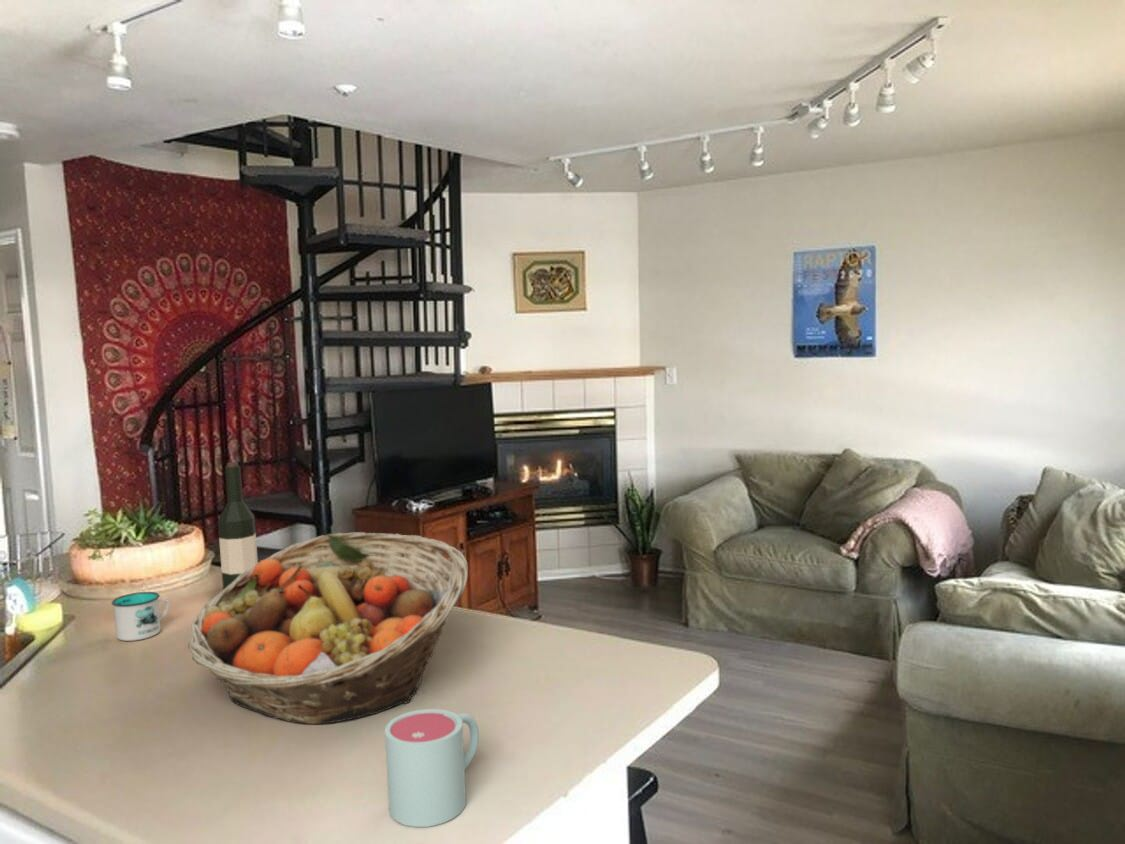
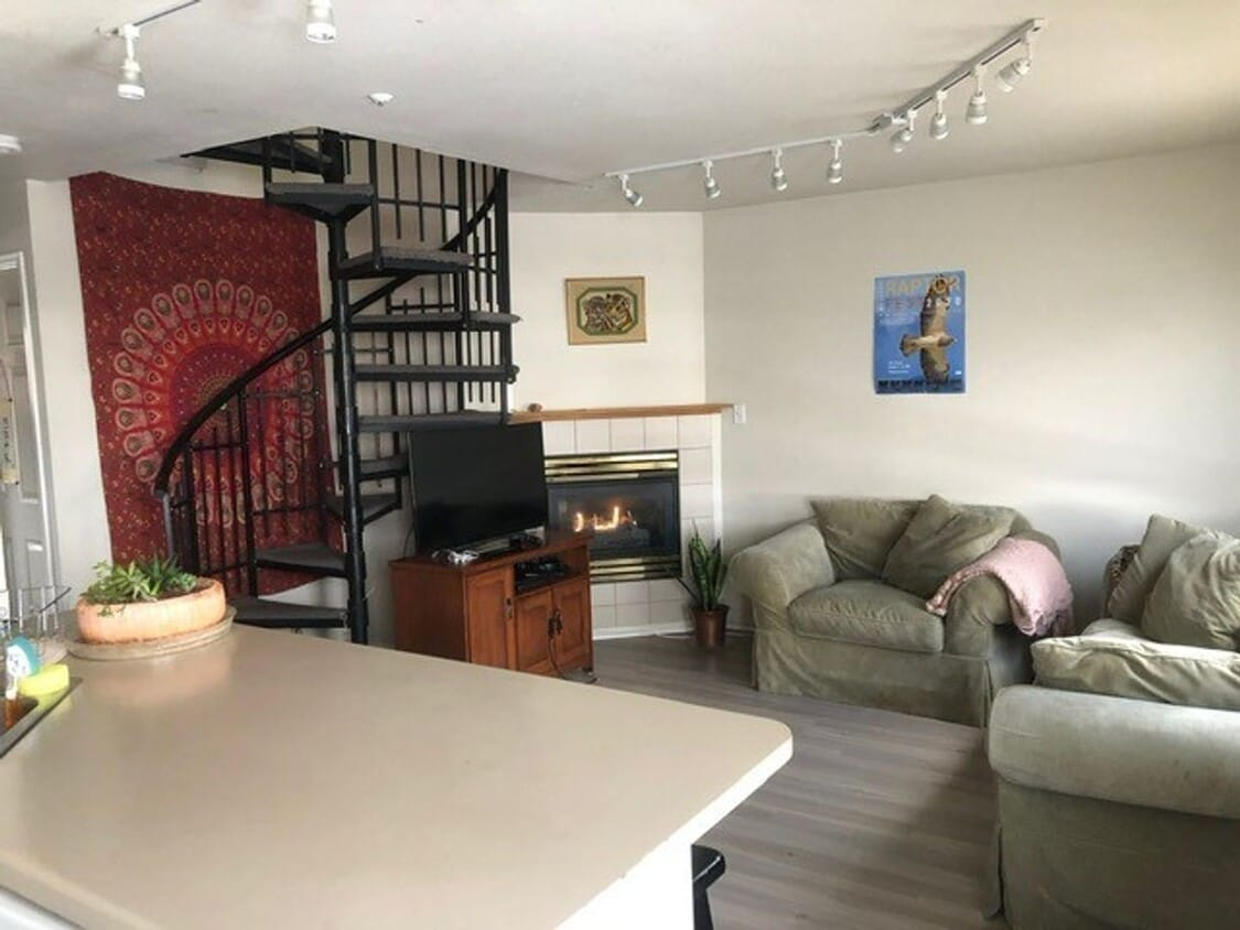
- mug [110,591,170,642]
- wine bottle [217,461,259,590]
- fruit basket [187,531,469,725]
- mug [384,708,480,828]
